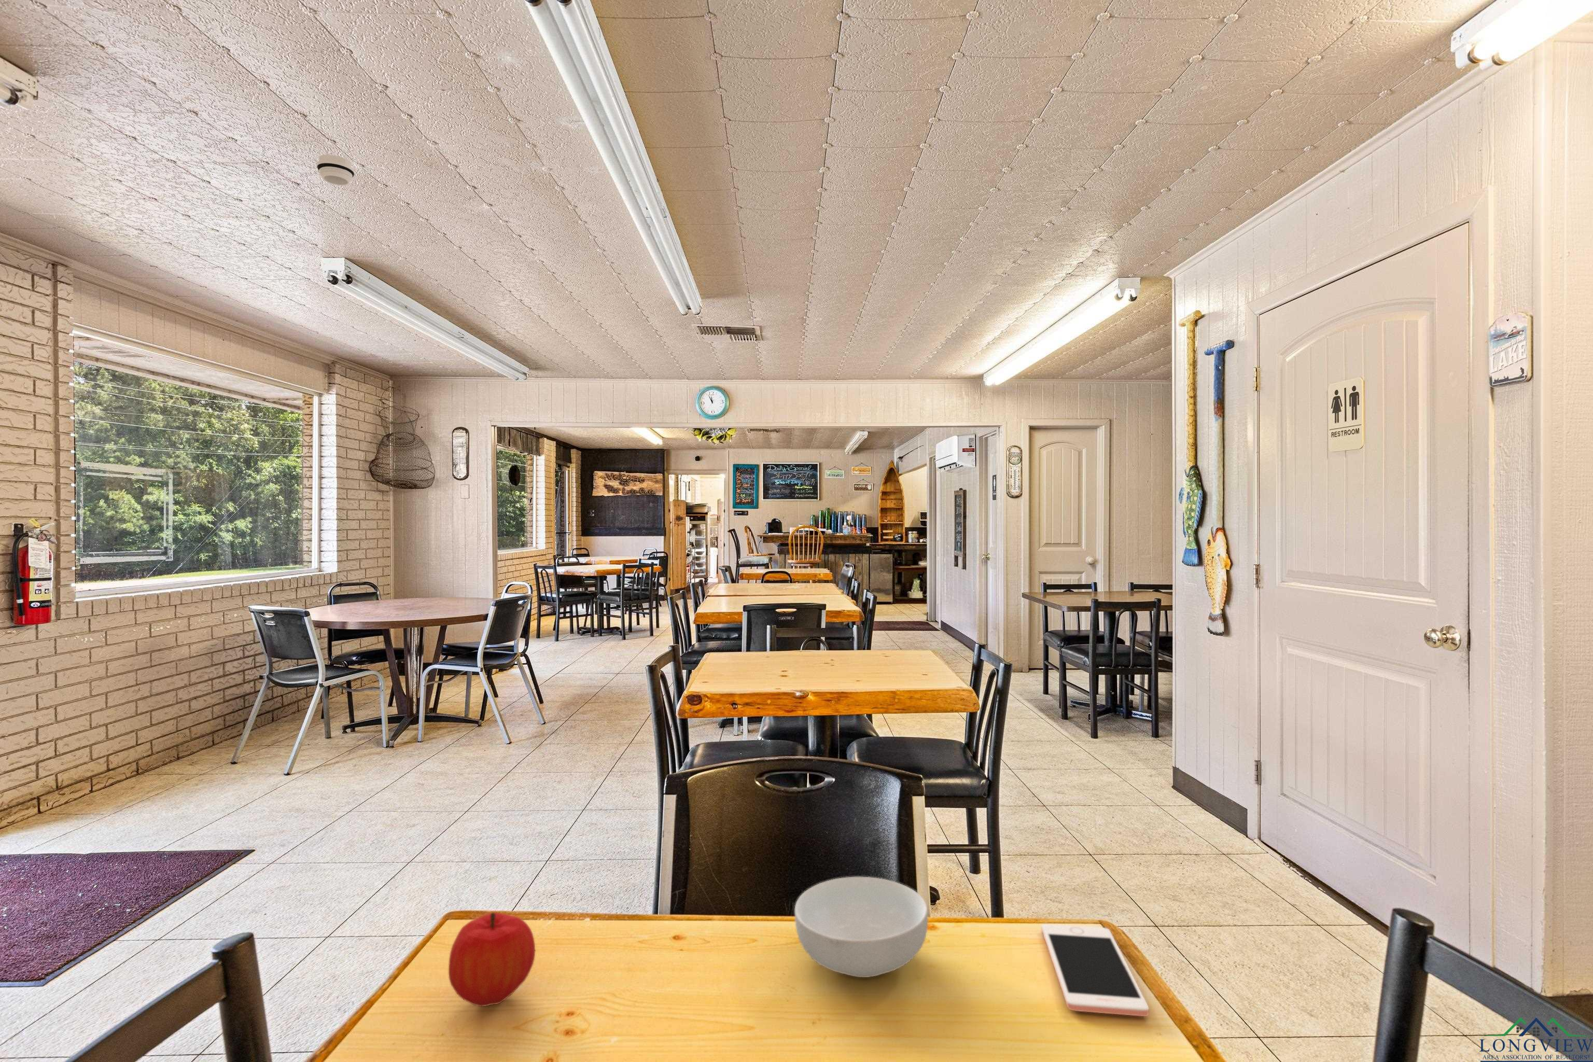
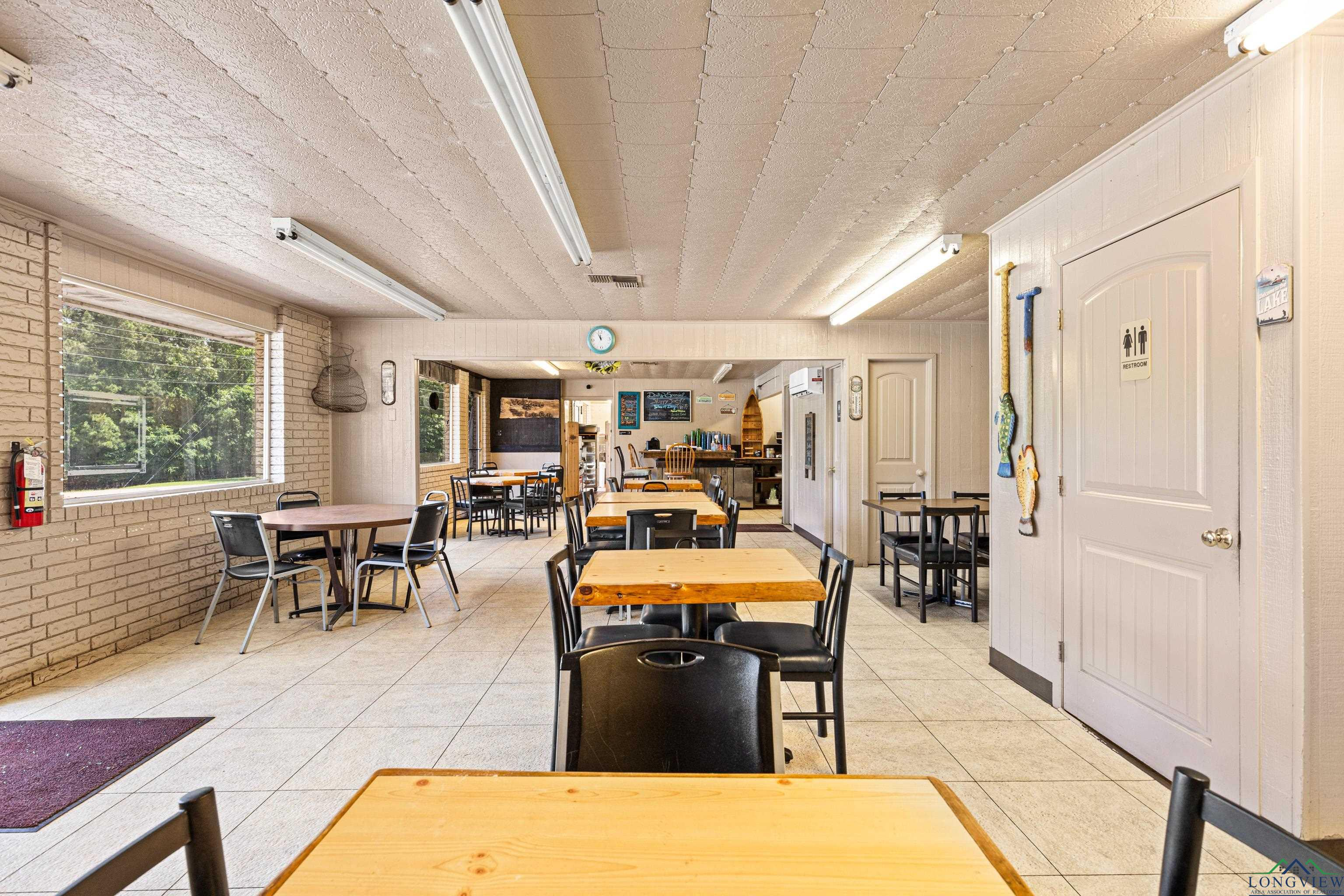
- cereal bowl [794,876,929,978]
- smoke detector [316,154,356,186]
- cell phone [1042,923,1150,1017]
- fruit [448,911,536,1007]
